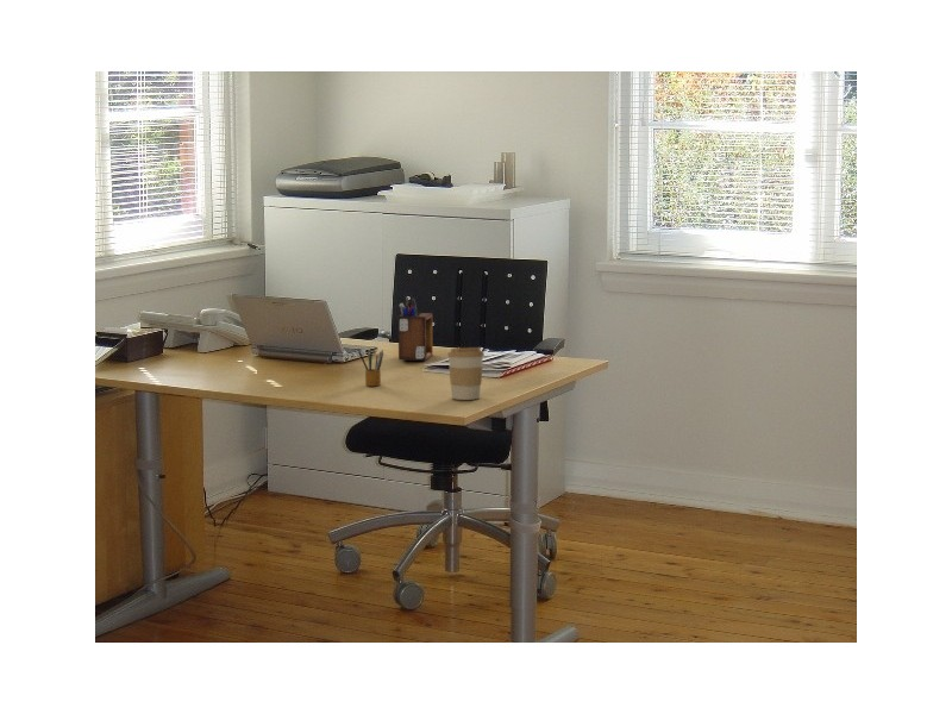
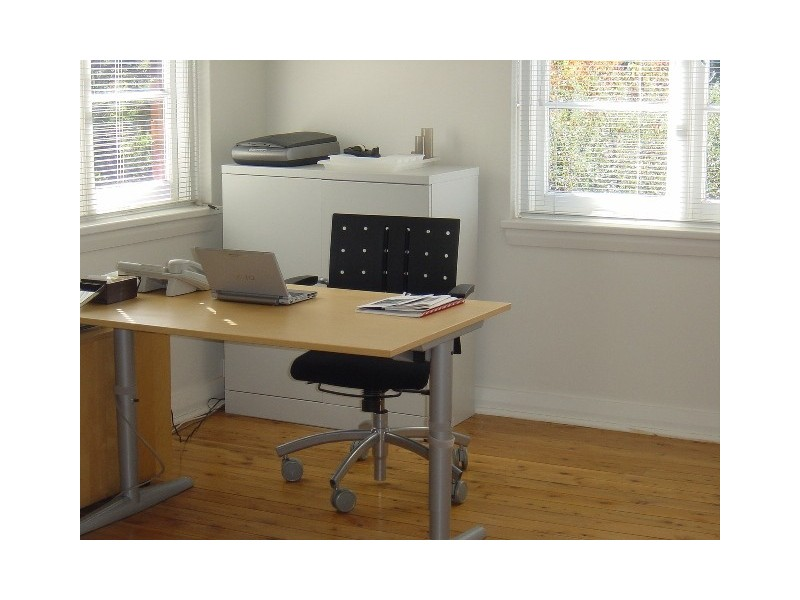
- coffee cup [446,346,486,401]
- pencil box [357,347,384,387]
- desk organizer [397,296,434,362]
